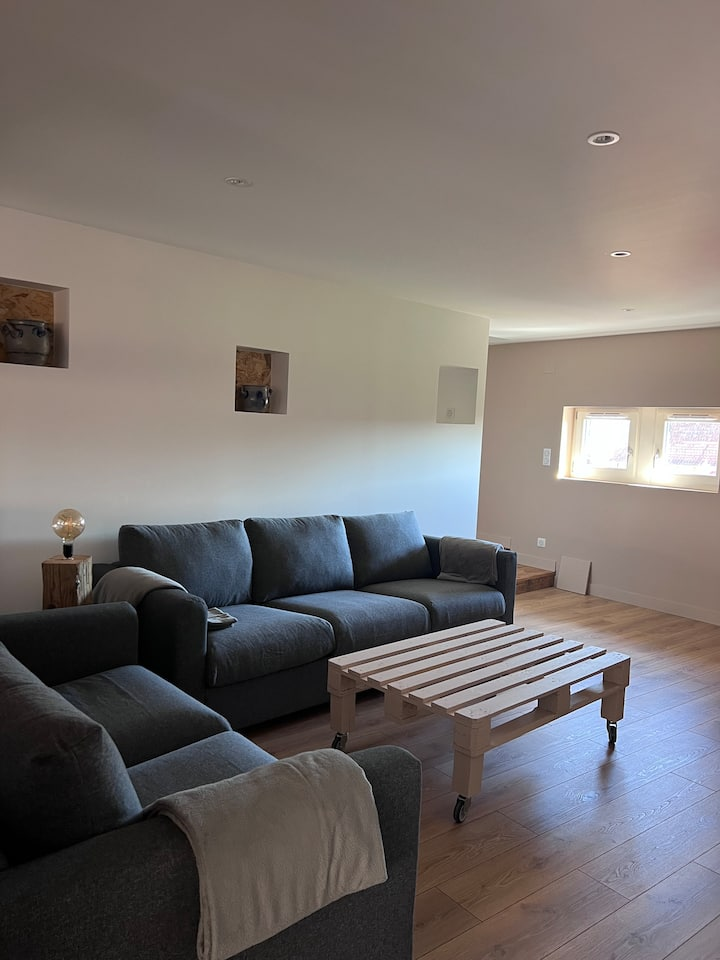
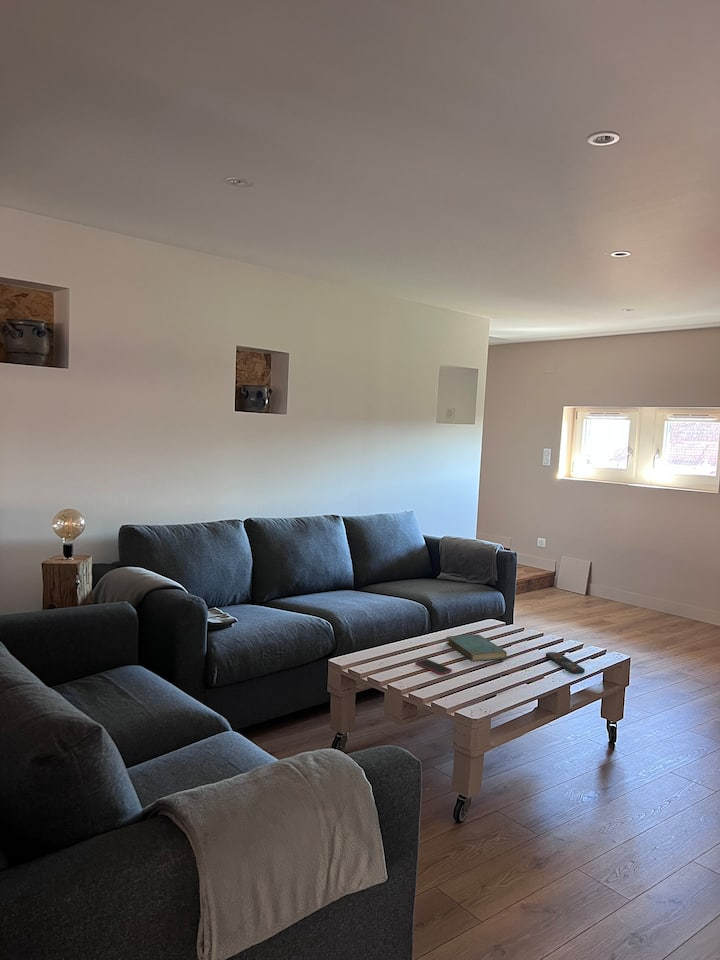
+ smartphone [414,658,453,676]
+ remote control [545,651,586,675]
+ book [445,633,508,662]
